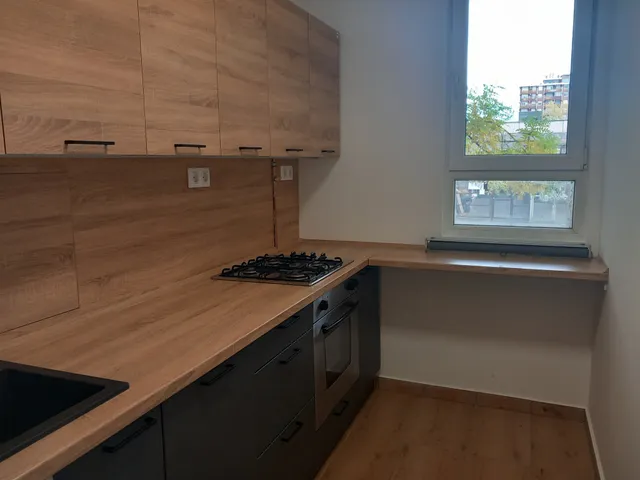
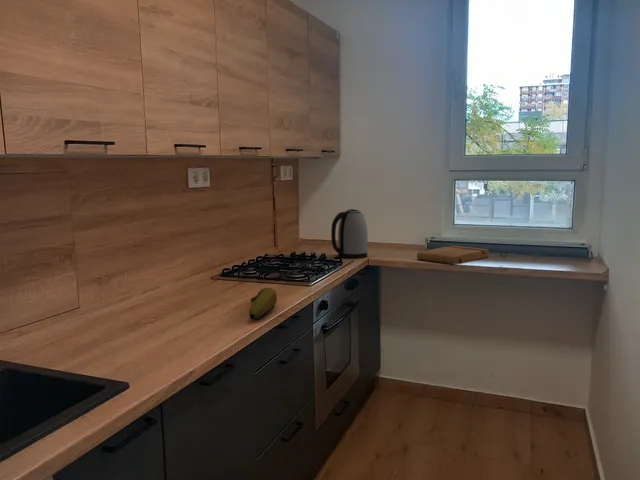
+ fruit [248,287,278,321]
+ kettle [330,208,369,259]
+ cutting board [416,245,490,266]
